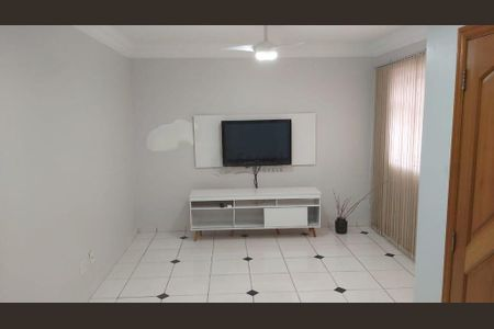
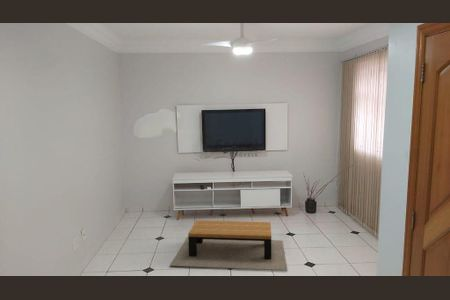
+ coffee table [169,219,288,272]
